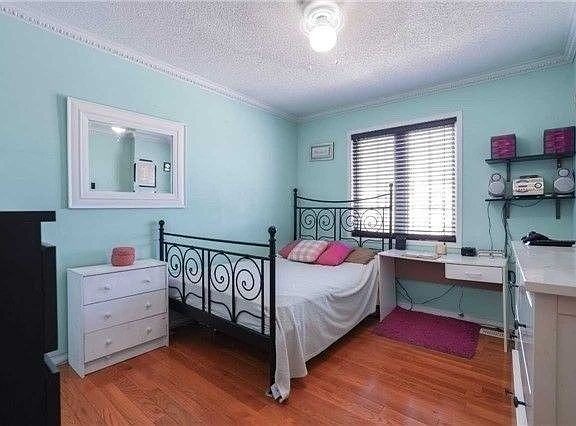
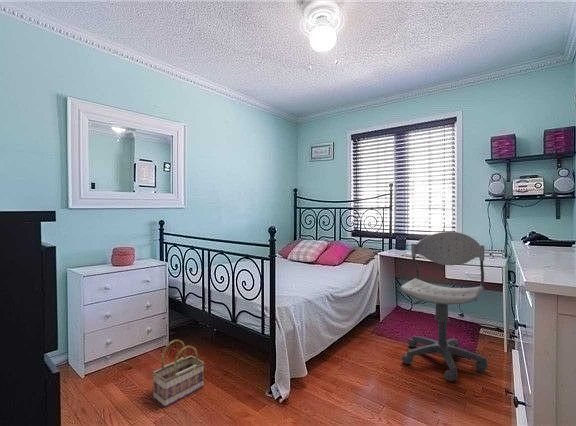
+ office chair [399,231,488,382]
+ basket [152,339,205,408]
